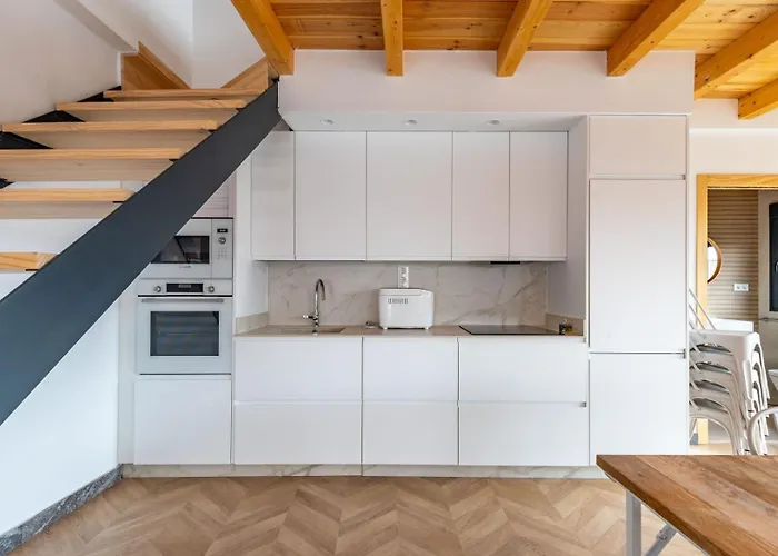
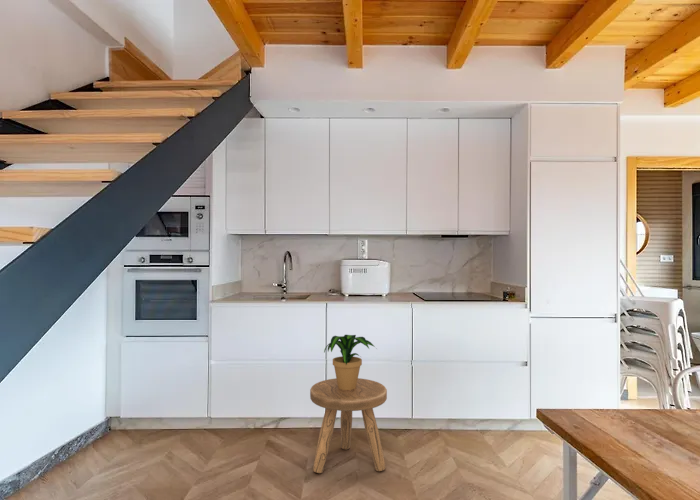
+ potted plant [323,334,378,390]
+ stool [309,377,388,474]
